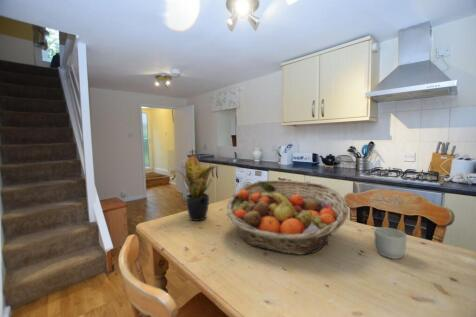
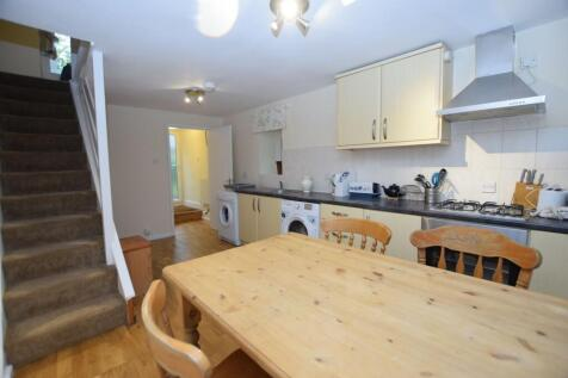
- fruit basket [225,179,349,256]
- potted plant [172,154,219,222]
- mug [373,226,408,260]
